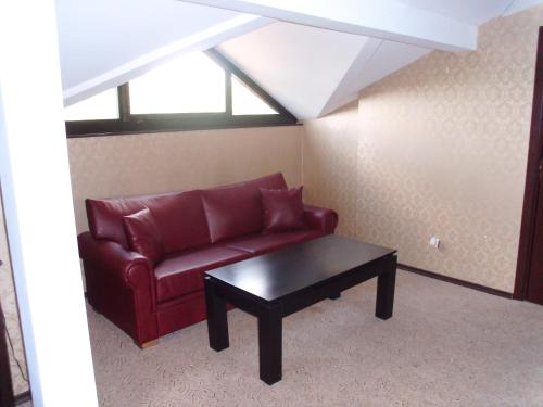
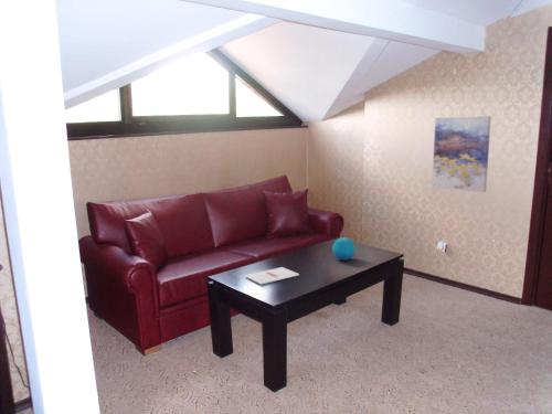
+ decorative orb [331,236,357,262]
+ wall art [431,115,492,193]
+ magazine [244,266,300,286]
